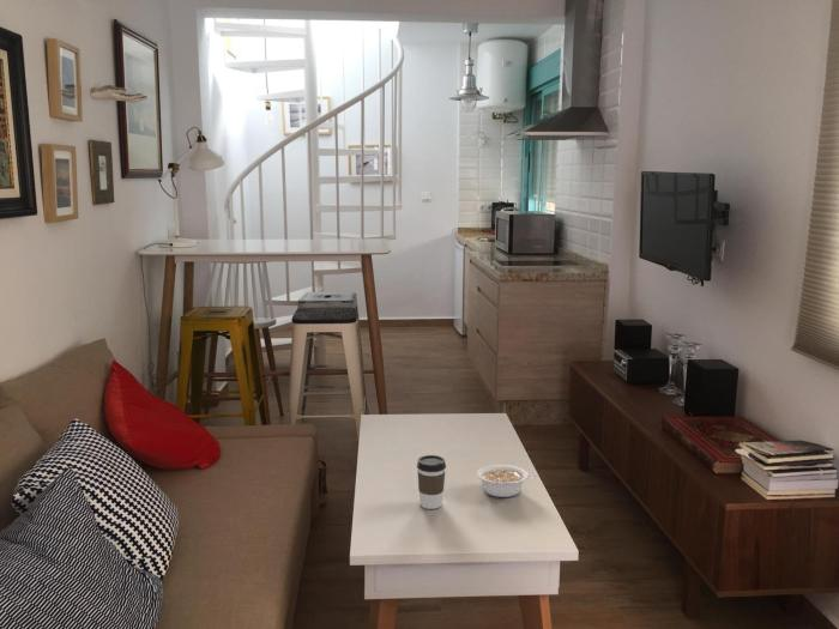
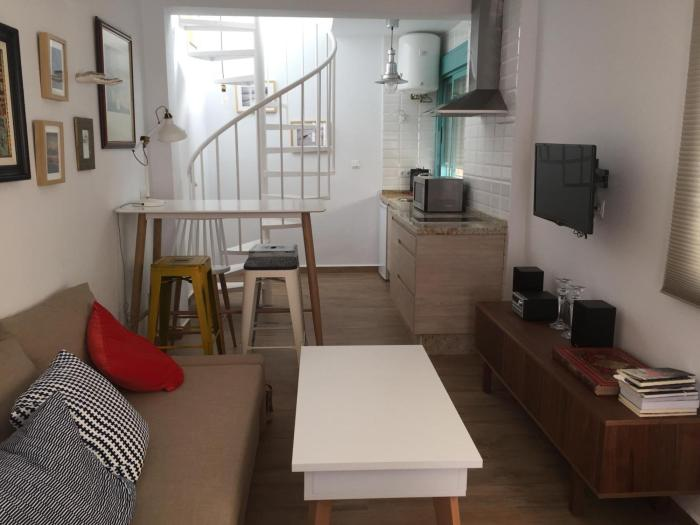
- legume [476,464,538,498]
- coffee cup [416,454,447,510]
